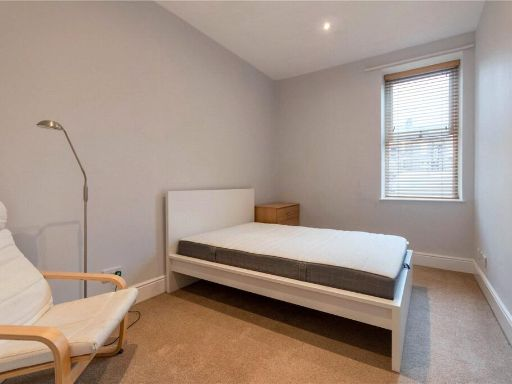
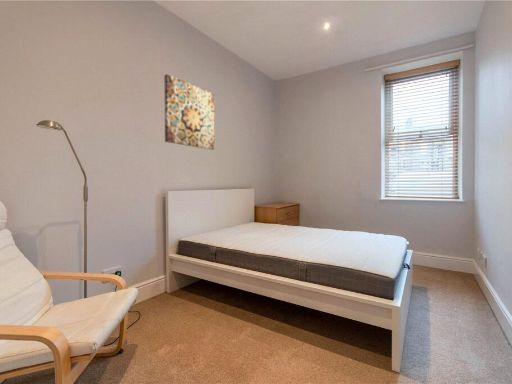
+ wall art [163,73,215,151]
